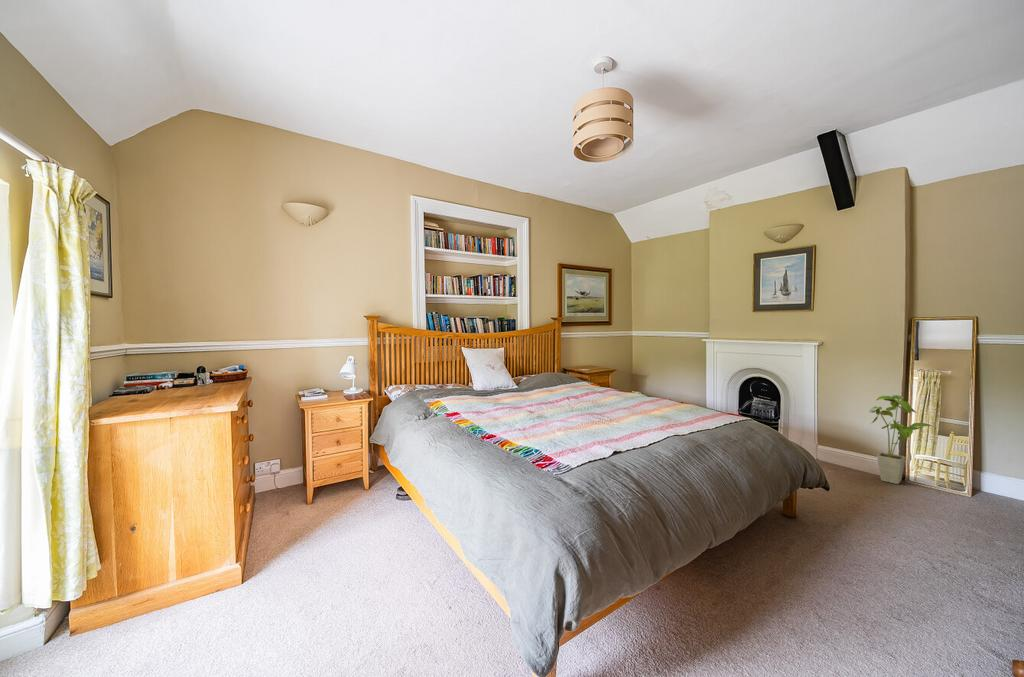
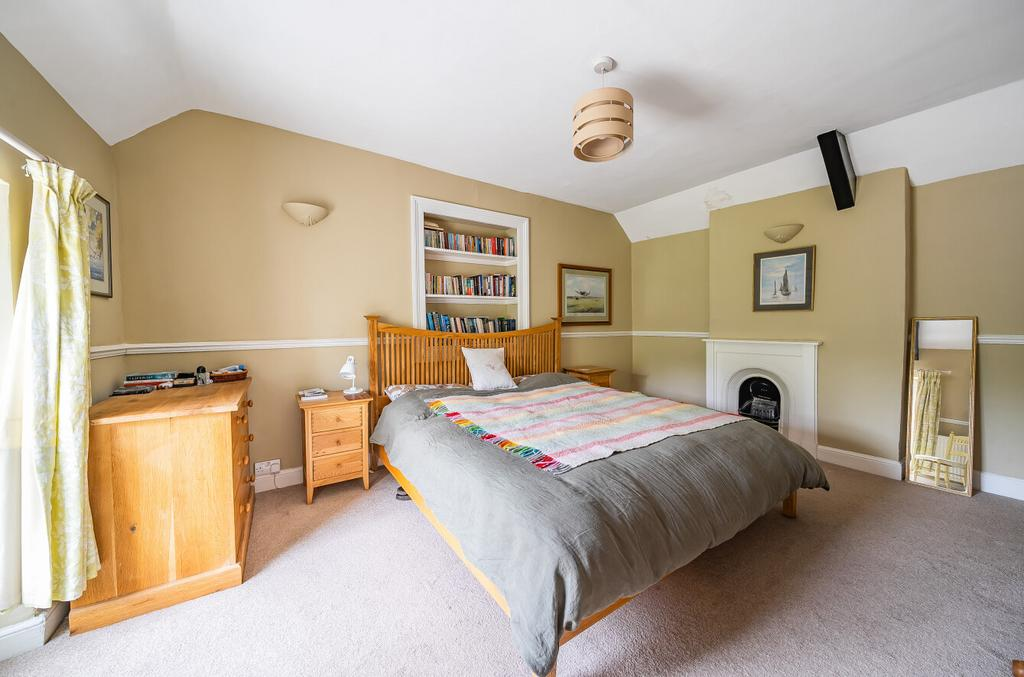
- house plant [869,394,937,485]
